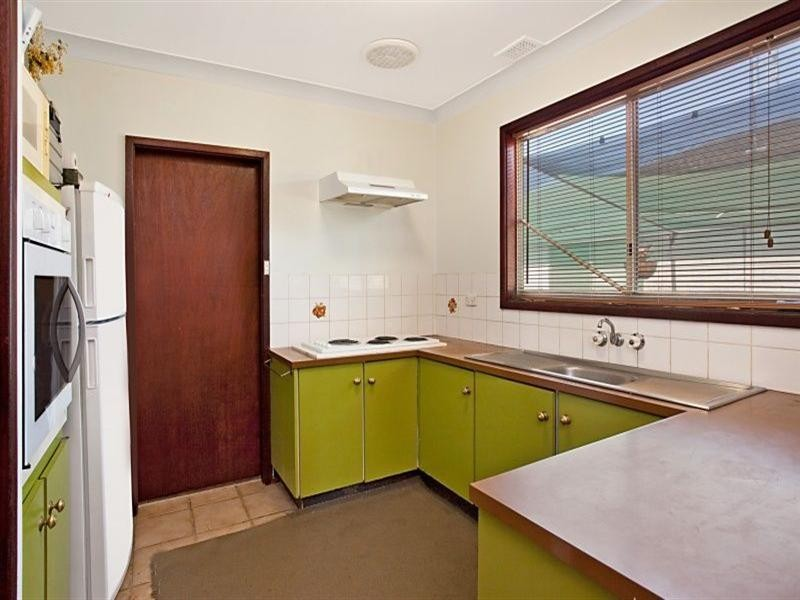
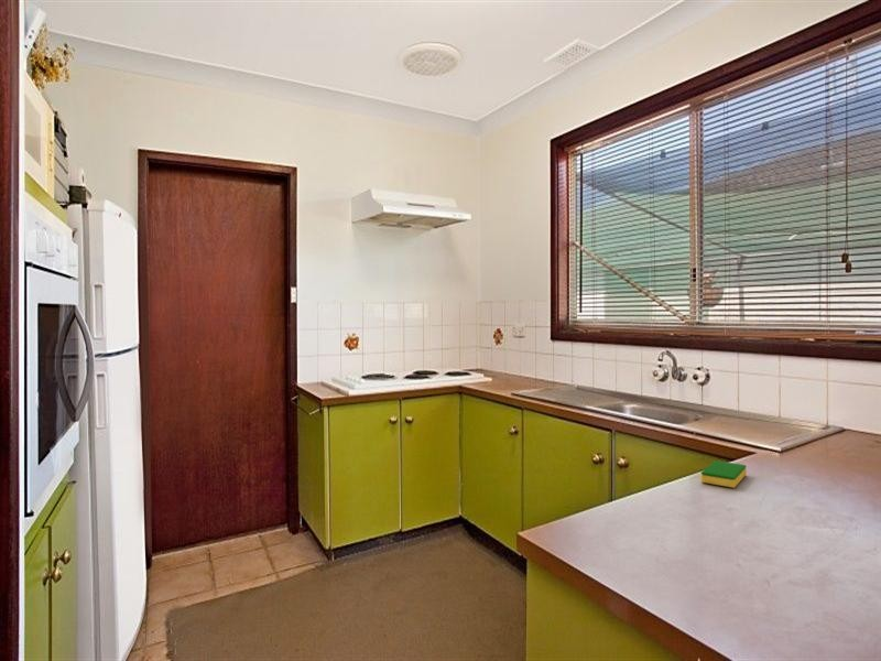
+ dish sponge [700,459,748,489]
